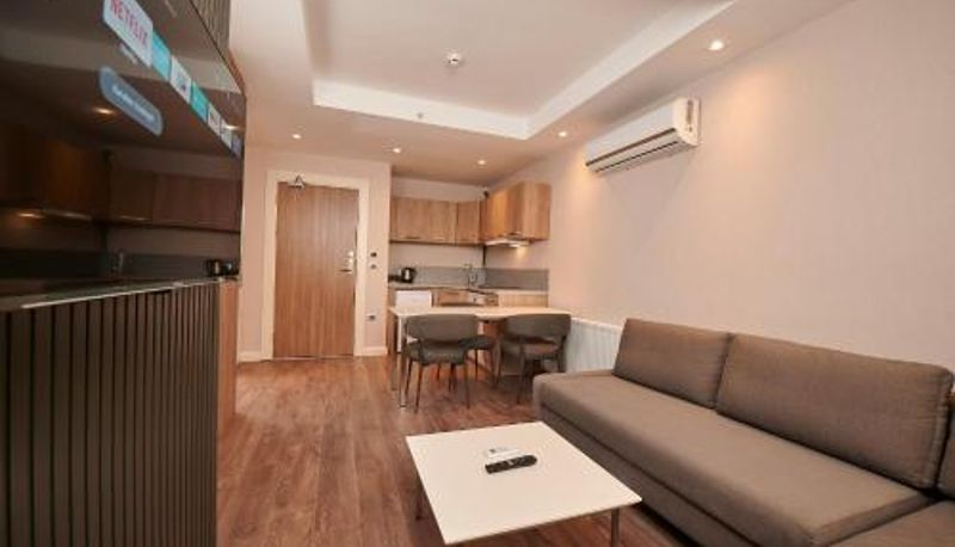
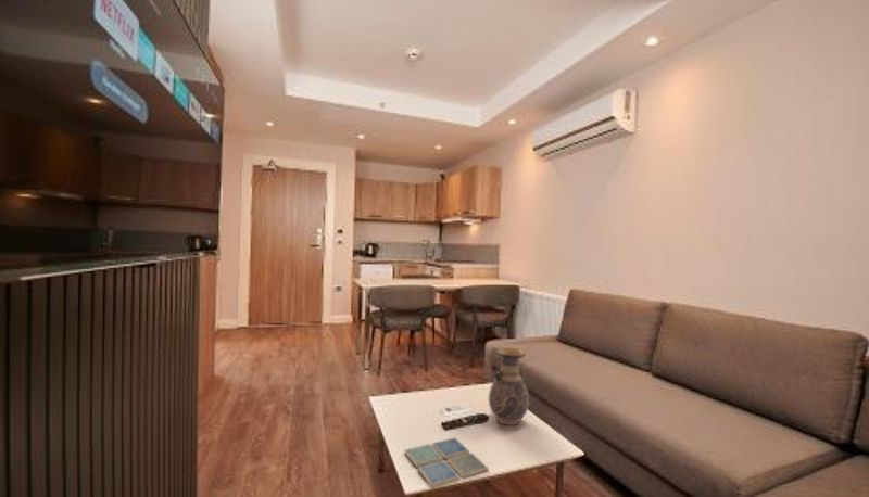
+ vase [488,346,530,426]
+ drink coaster [403,436,490,488]
